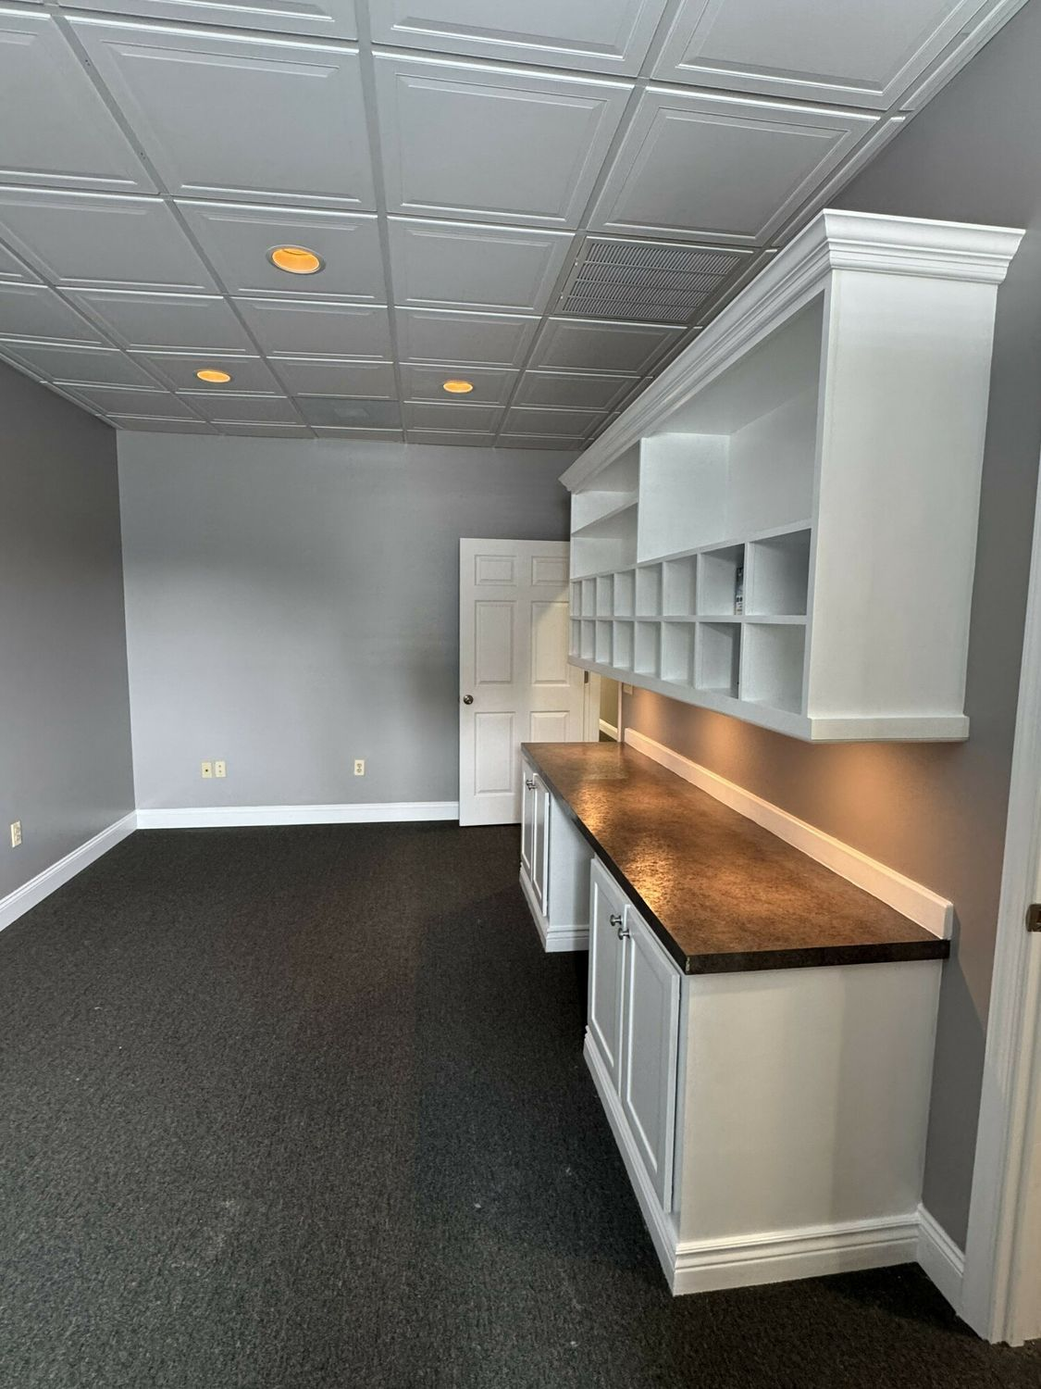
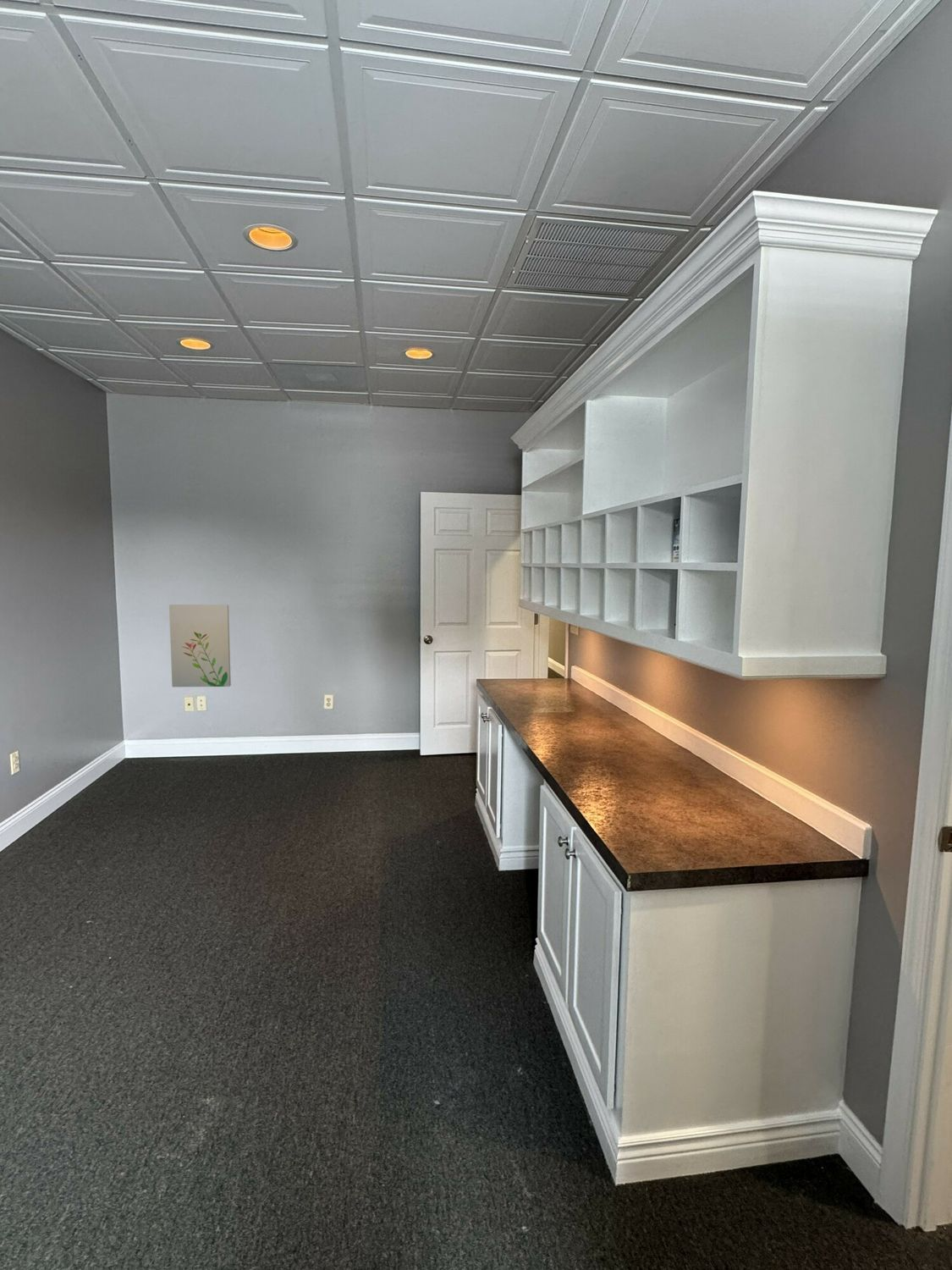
+ wall art [168,604,232,687]
